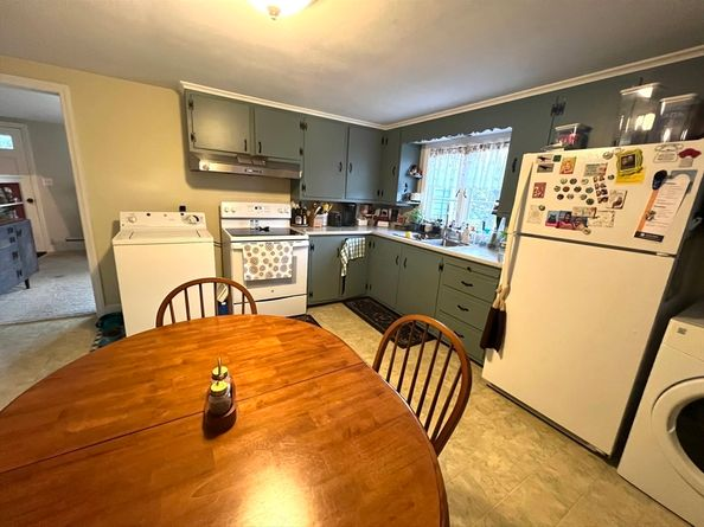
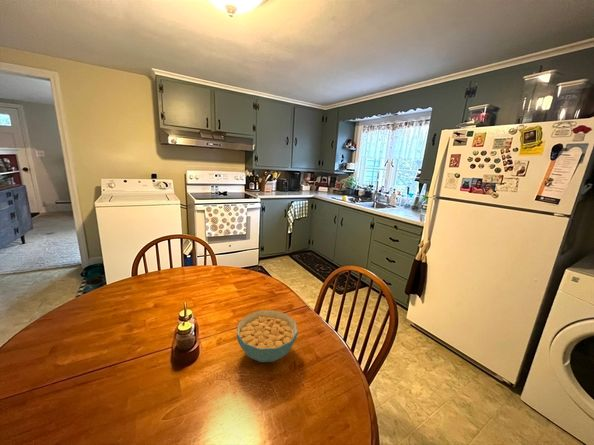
+ cereal bowl [236,309,299,363]
